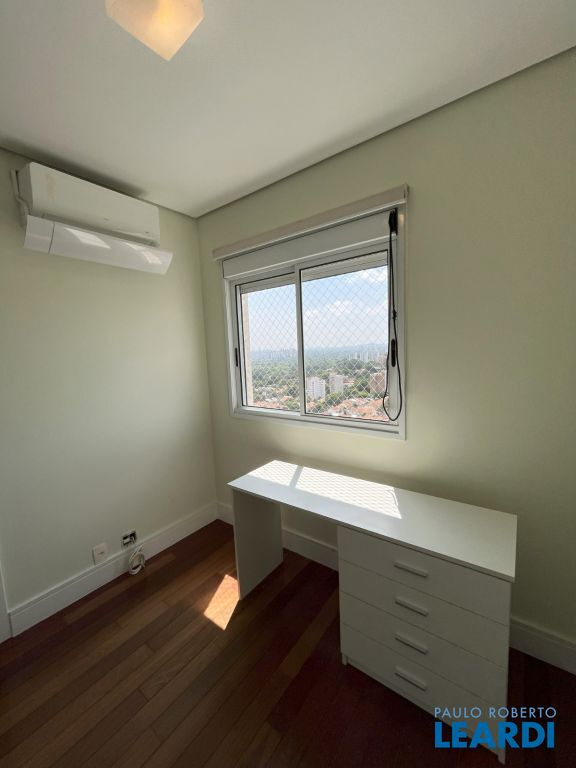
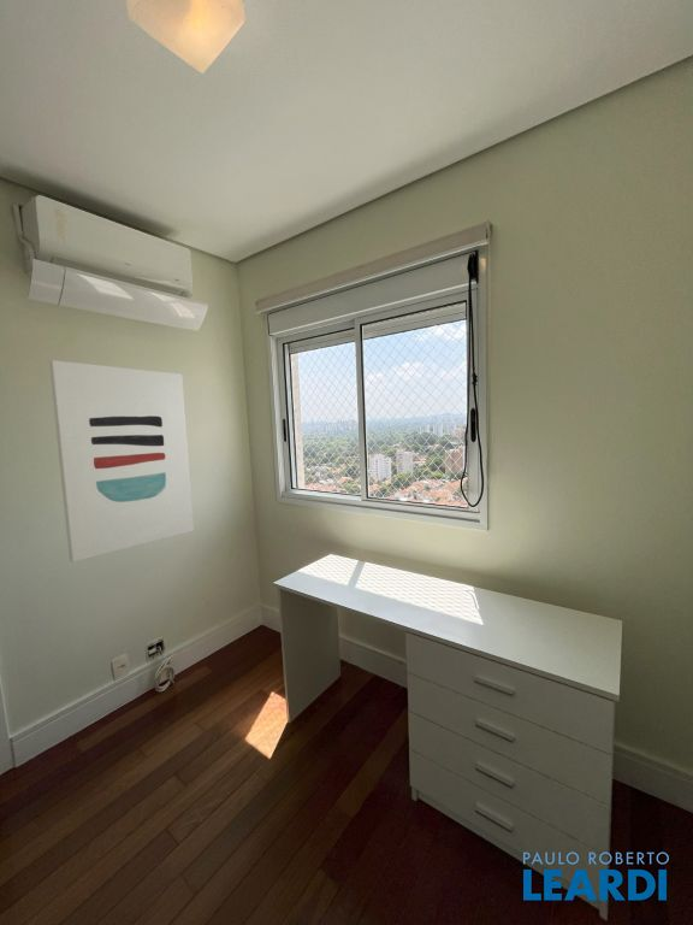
+ wall art [48,359,195,564]
